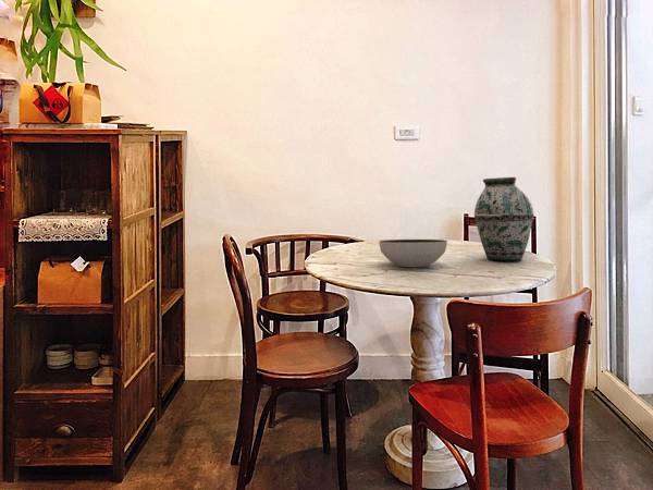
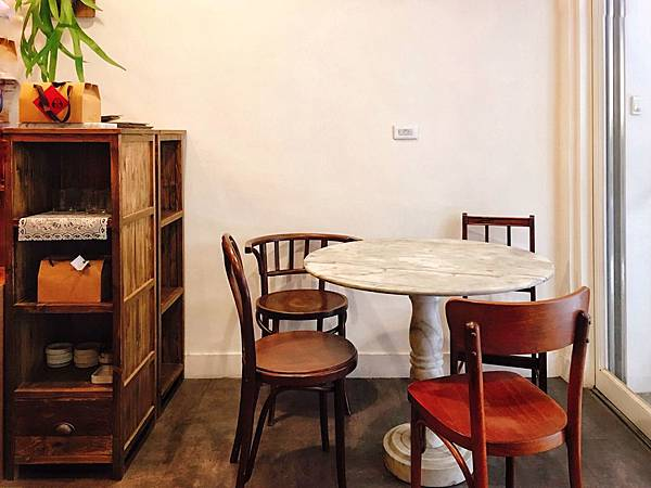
- soup bowl [378,238,448,268]
- vase [473,176,535,261]
